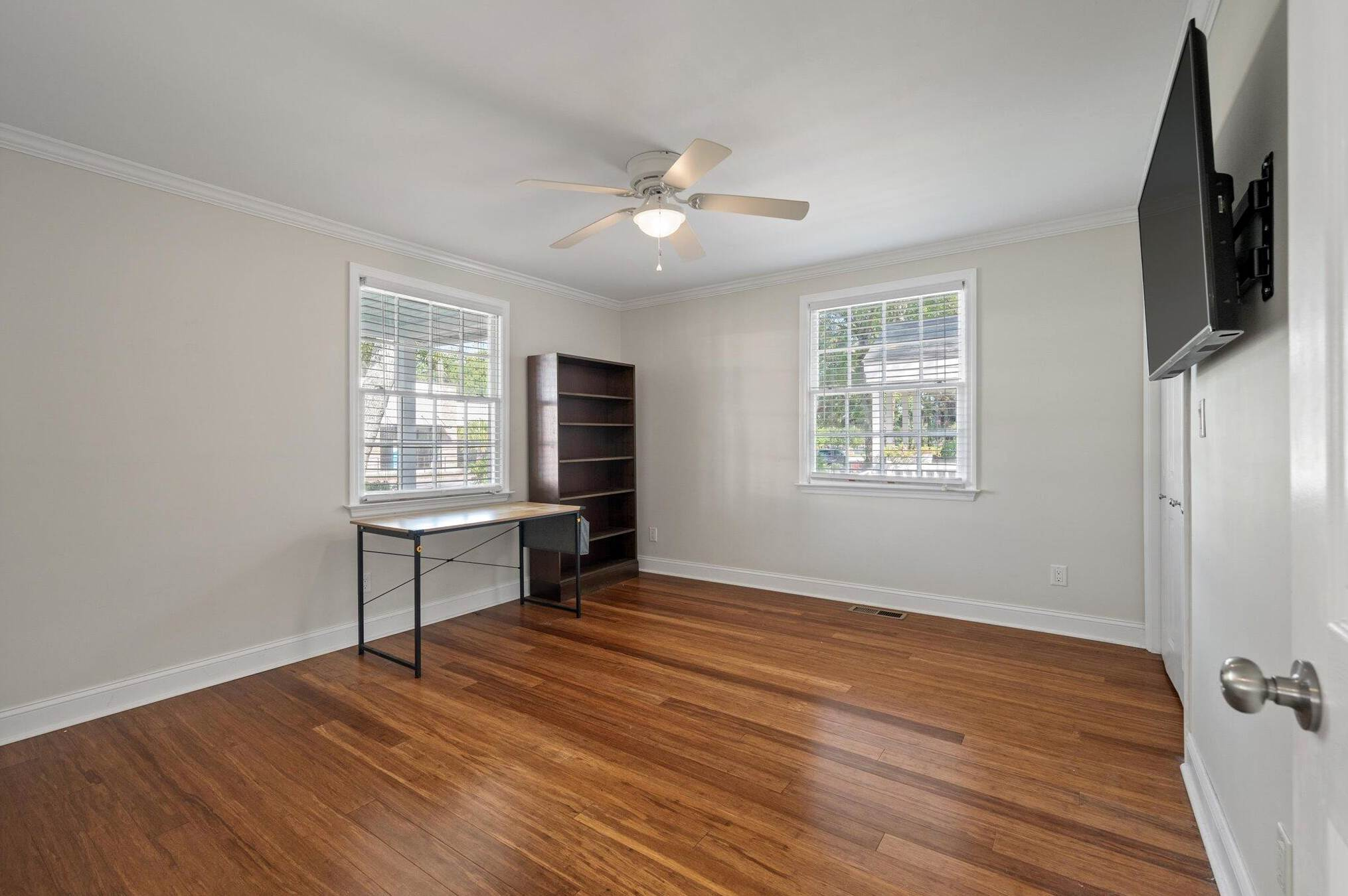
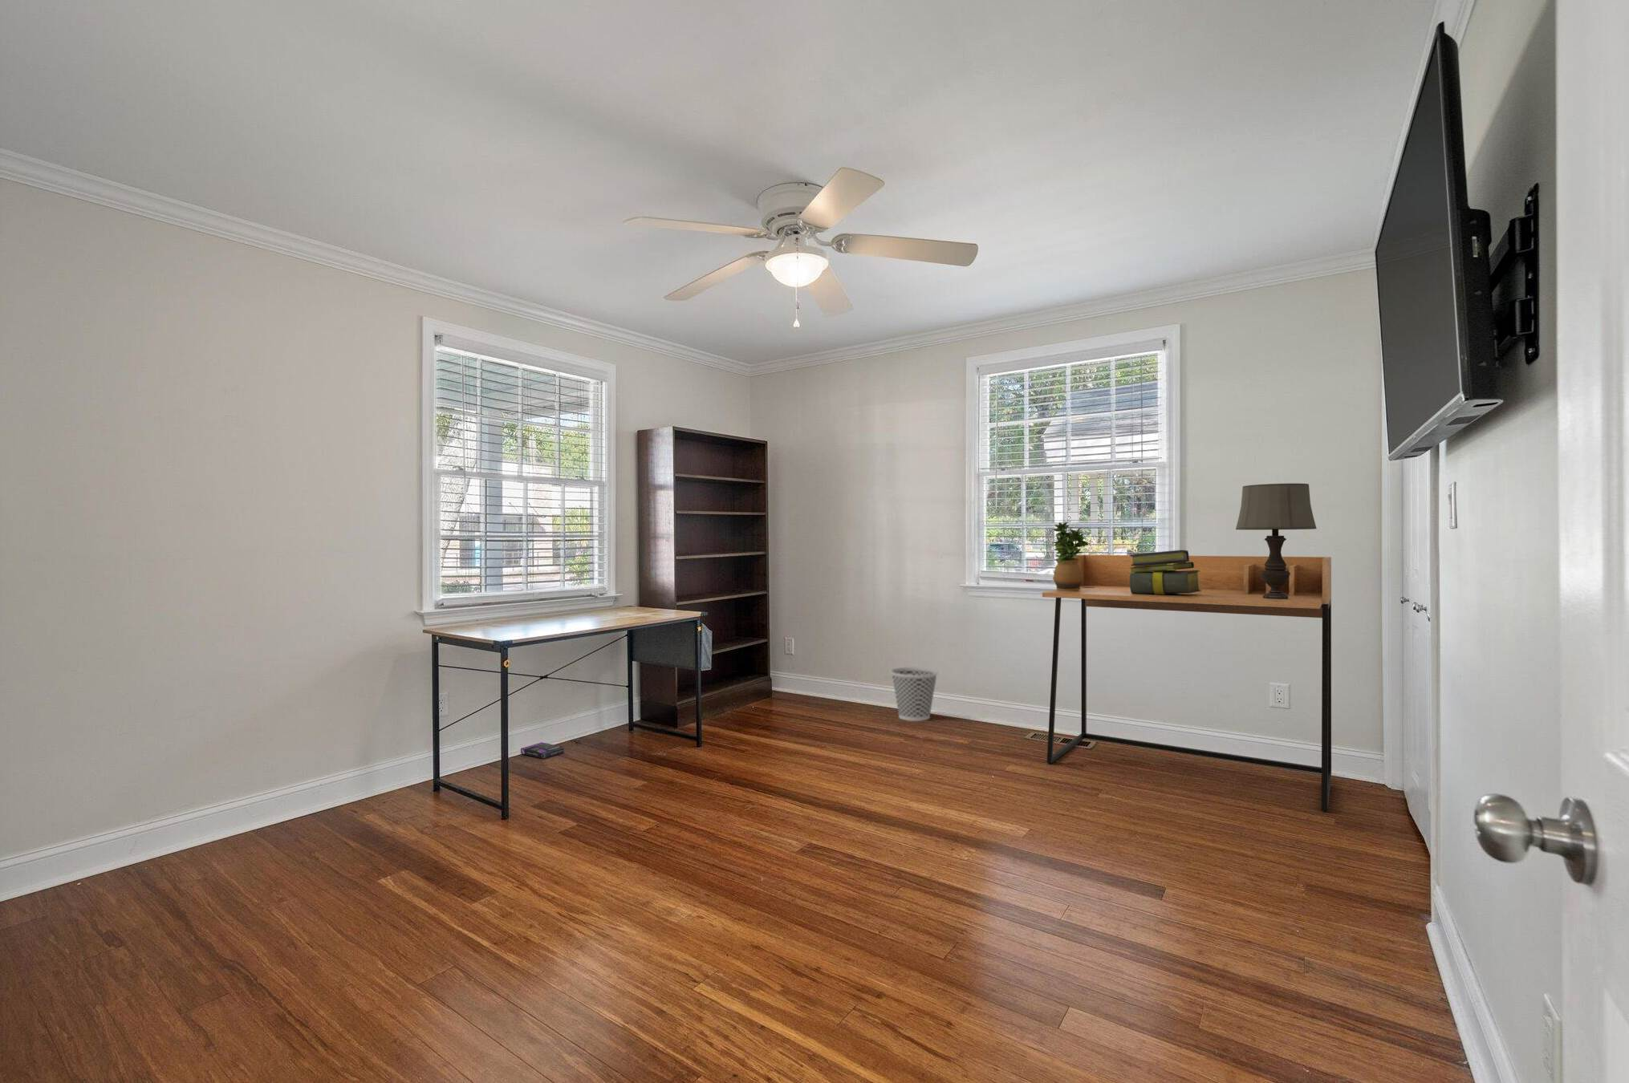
+ desk [1042,555,1332,812]
+ wastebasket [889,667,939,722]
+ table lamp [1235,483,1317,600]
+ potted plant [1053,521,1090,591]
+ box [520,741,564,760]
+ stack of books [1127,549,1201,595]
